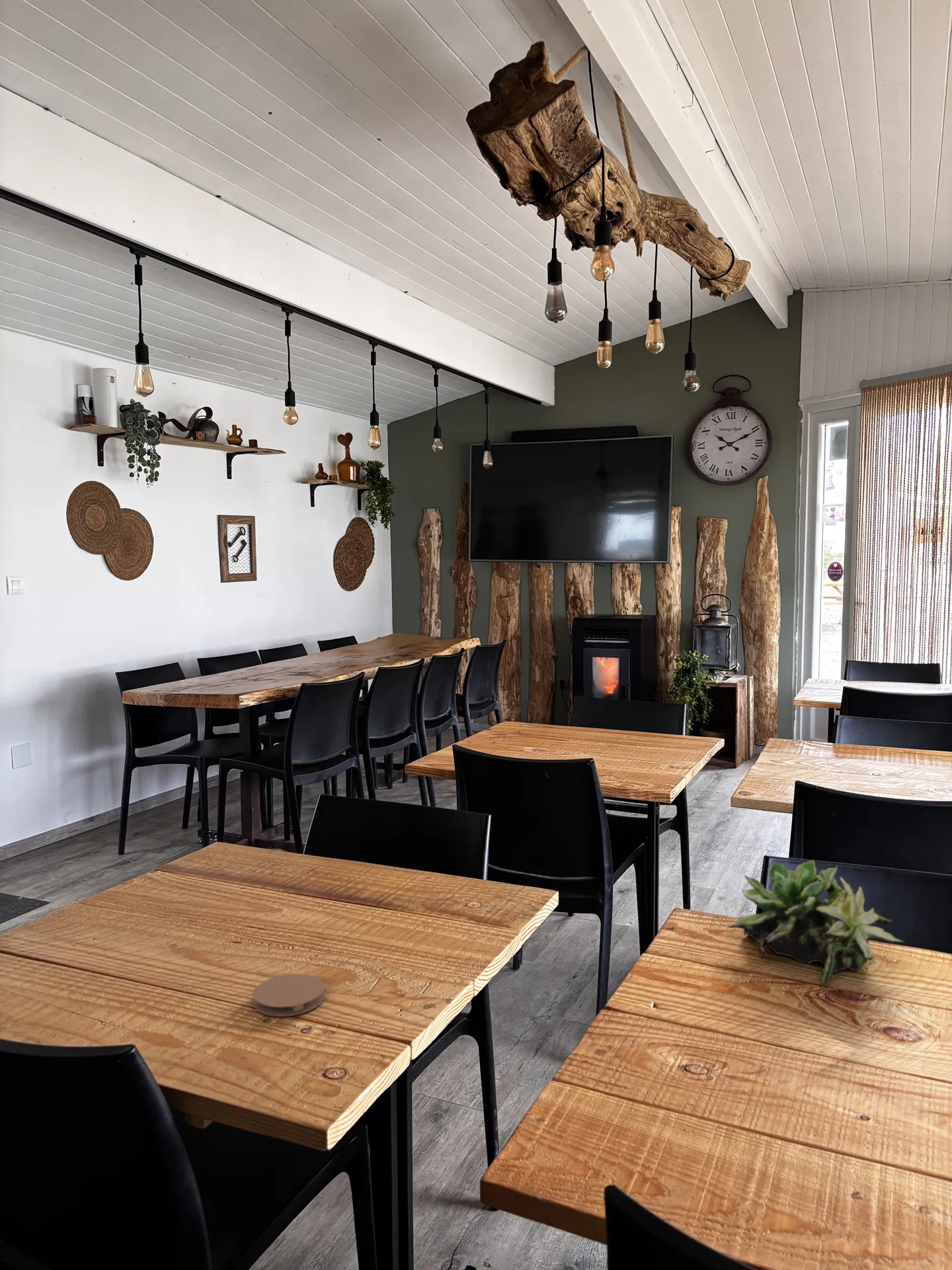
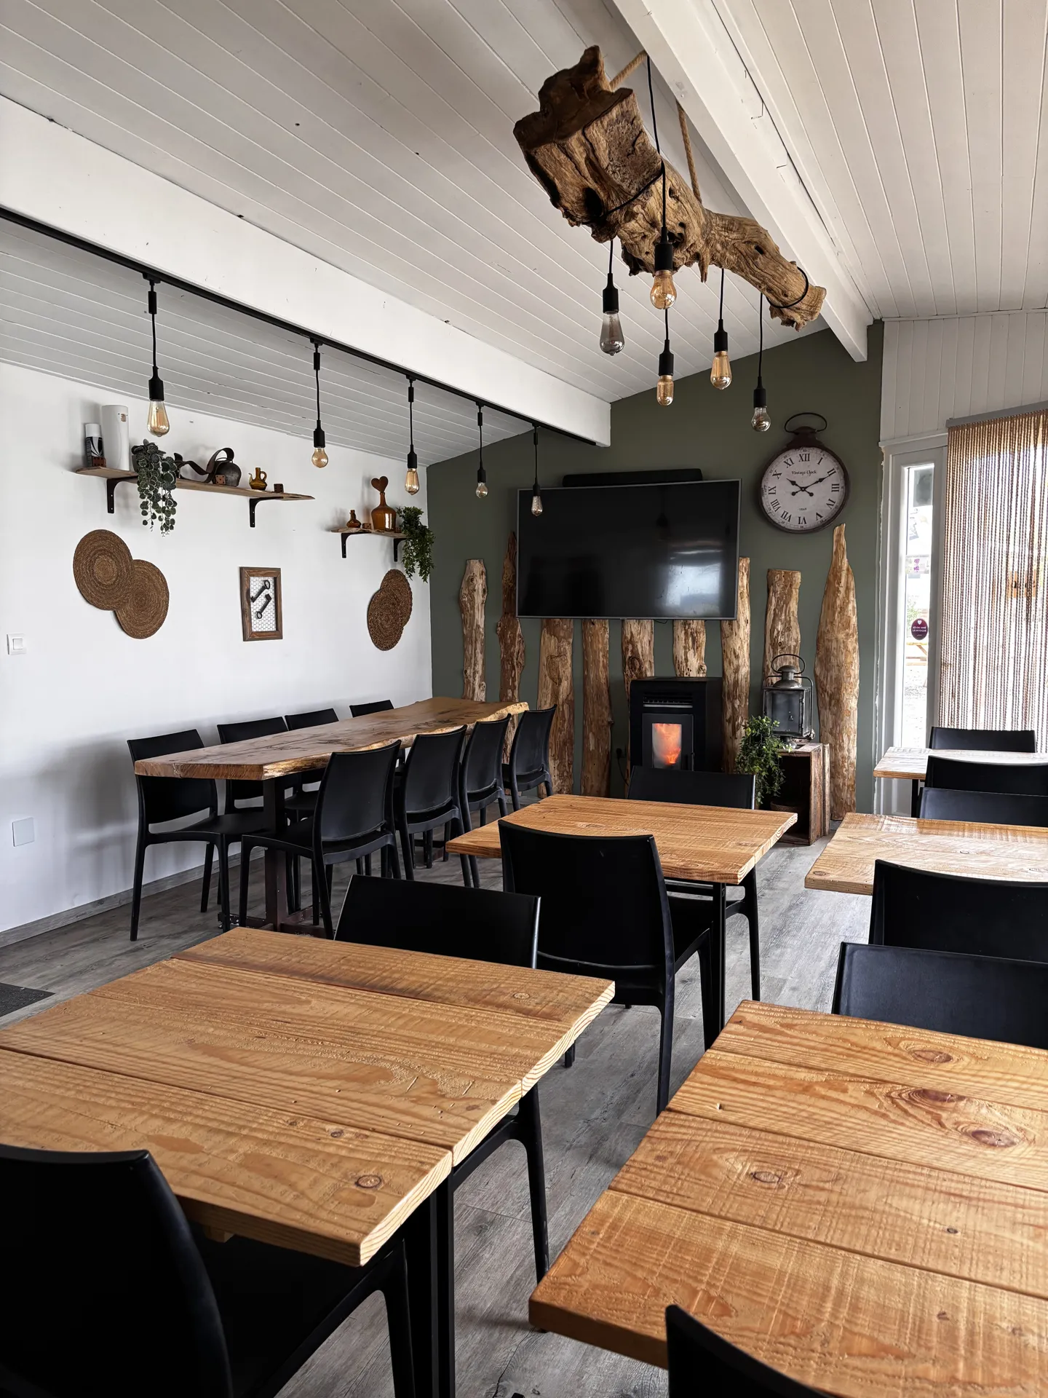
- coaster [252,973,326,1017]
- succulent plant [725,859,904,984]
